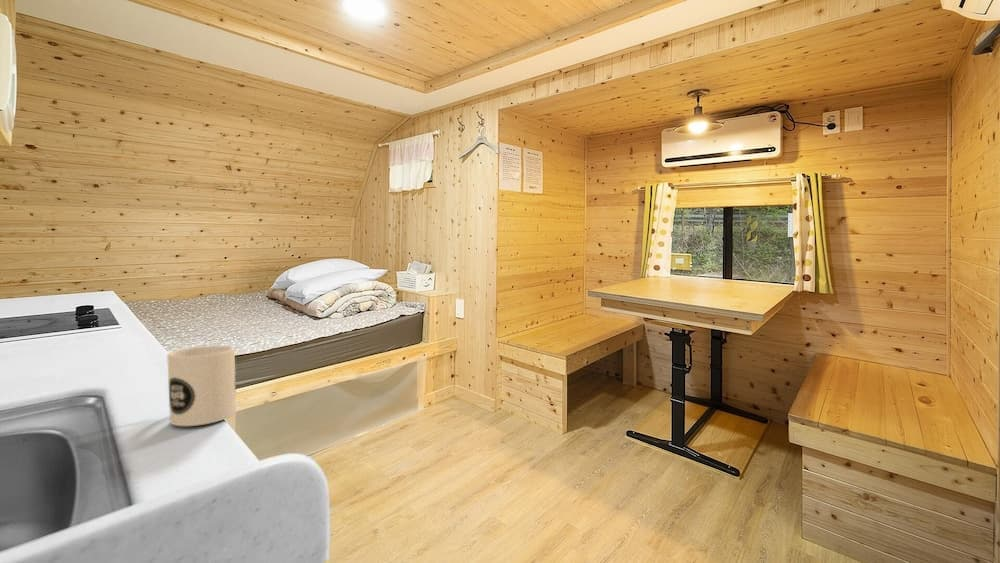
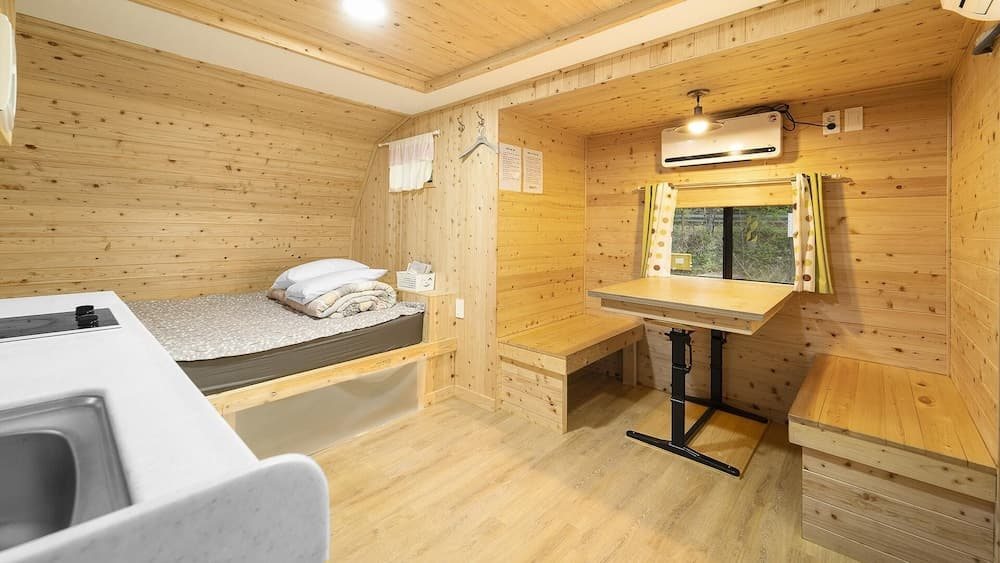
- mug [166,345,238,427]
